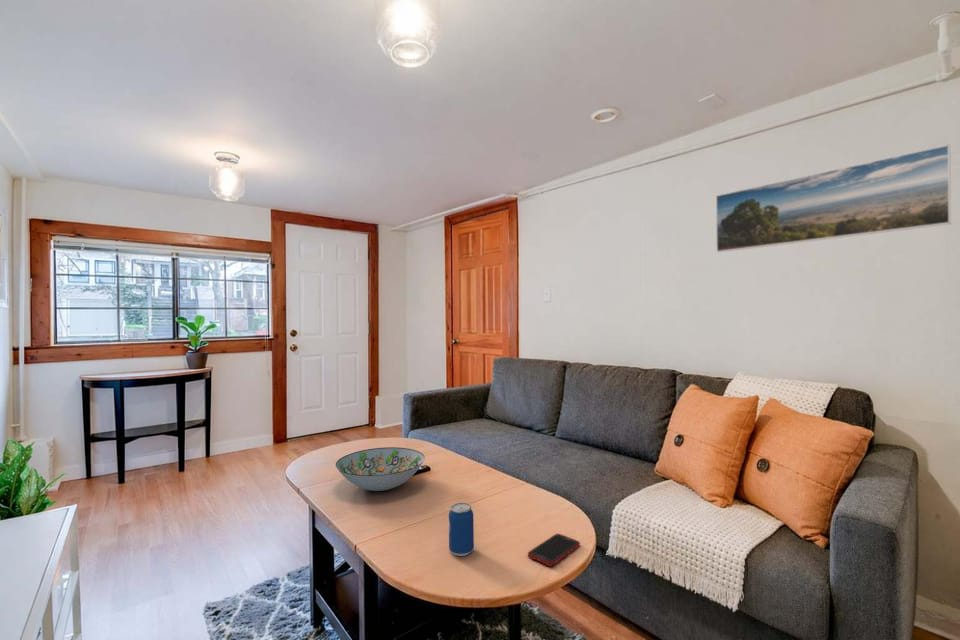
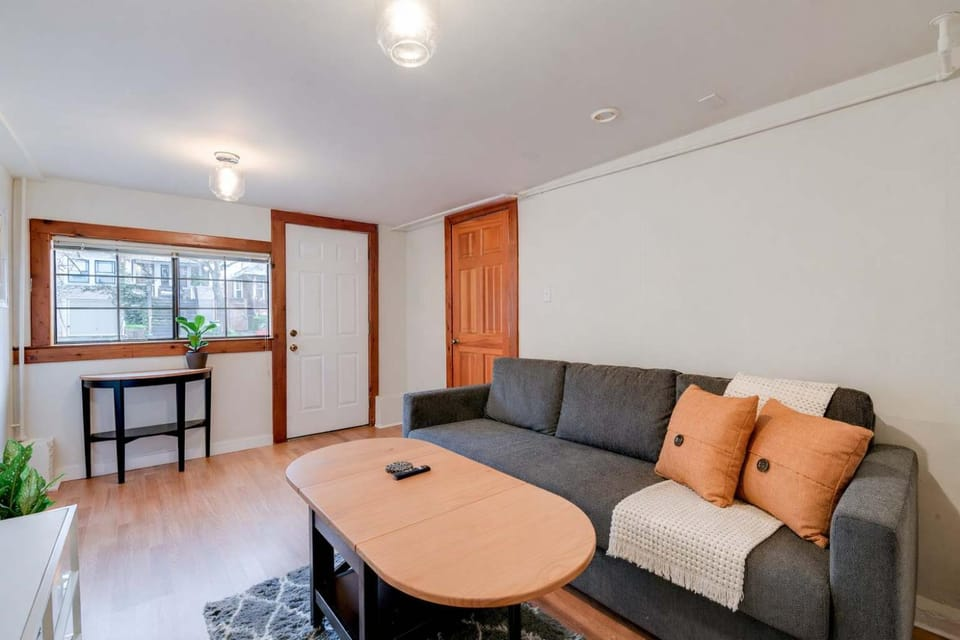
- cell phone [527,533,581,567]
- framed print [715,144,952,253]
- beverage can [448,502,475,557]
- decorative bowl [335,446,426,492]
